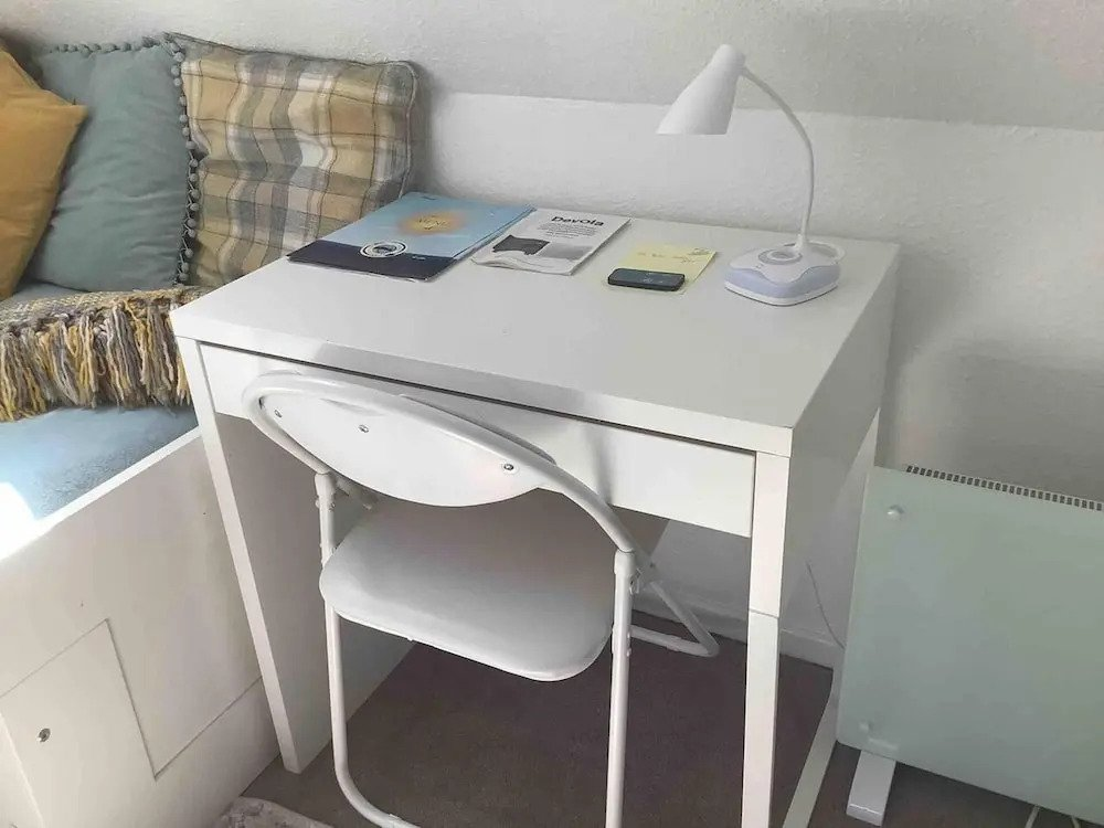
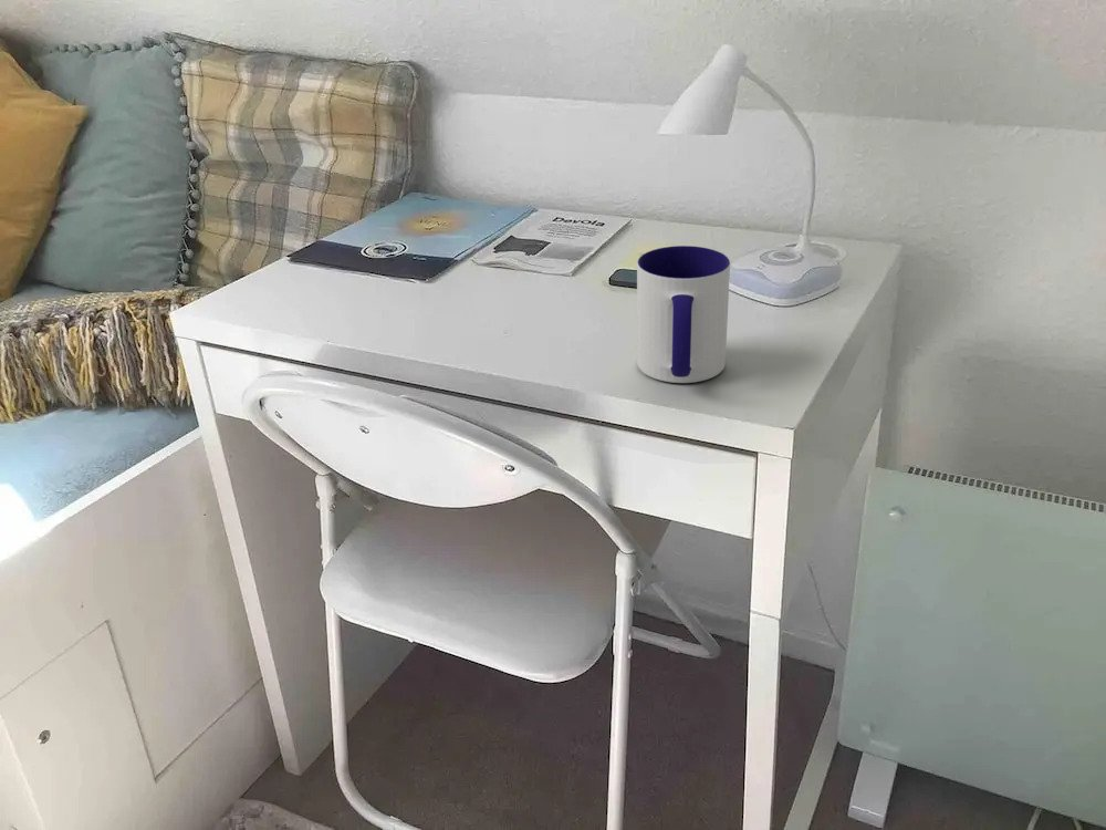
+ mug [636,245,731,384]
